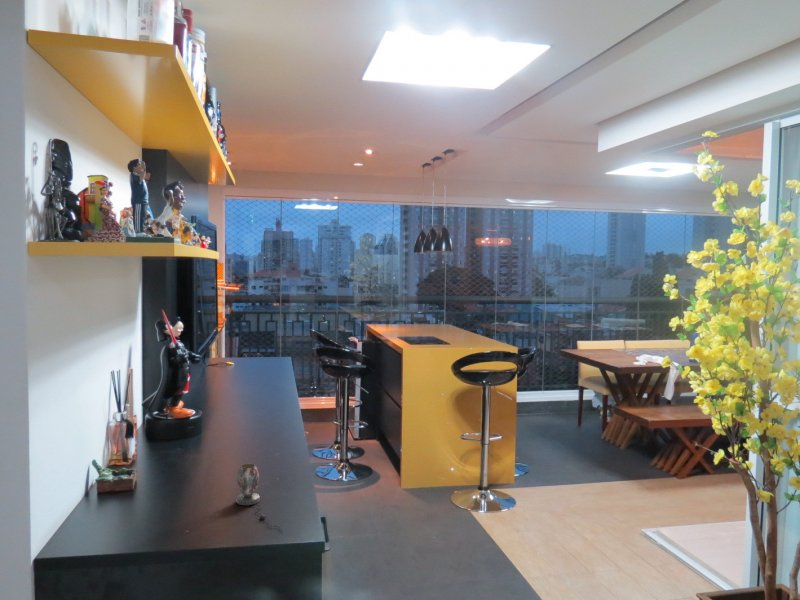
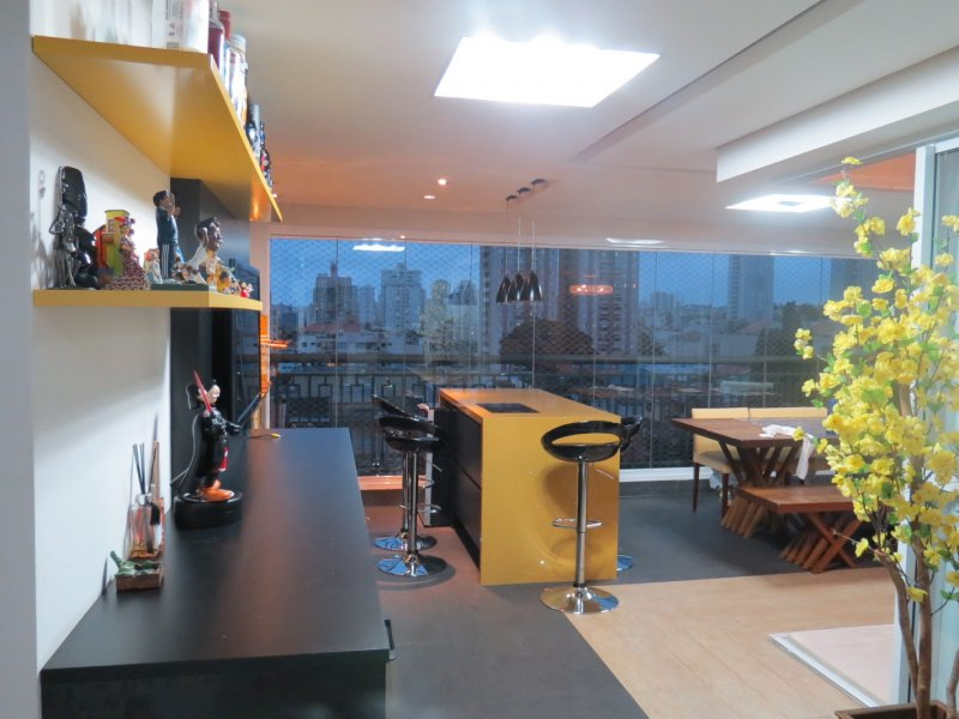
- decorative vase [236,463,284,533]
